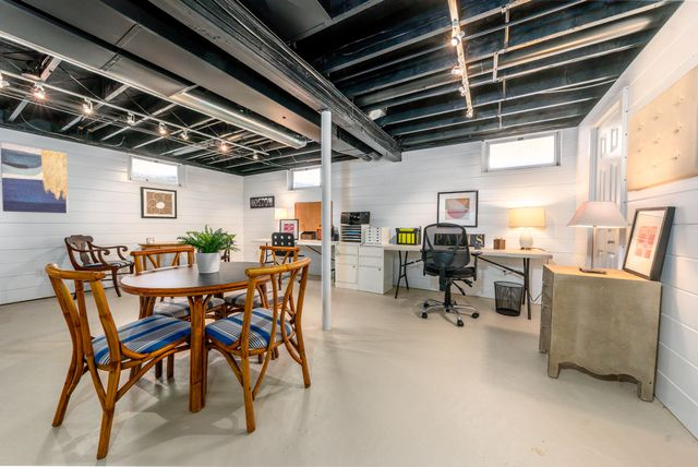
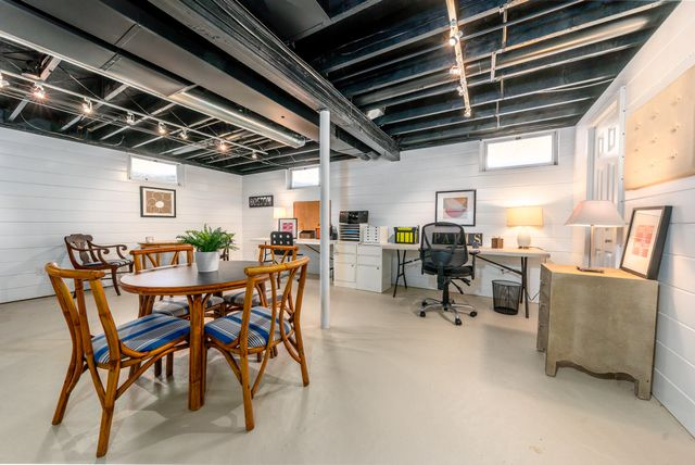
- wall art [0,142,69,214]
